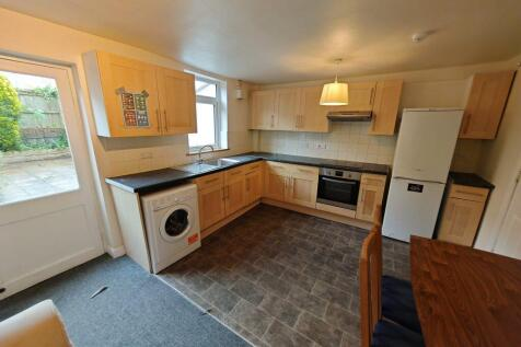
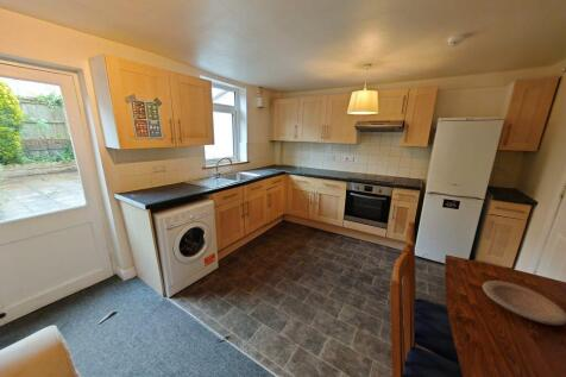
+ plate [482,279,566,326]
